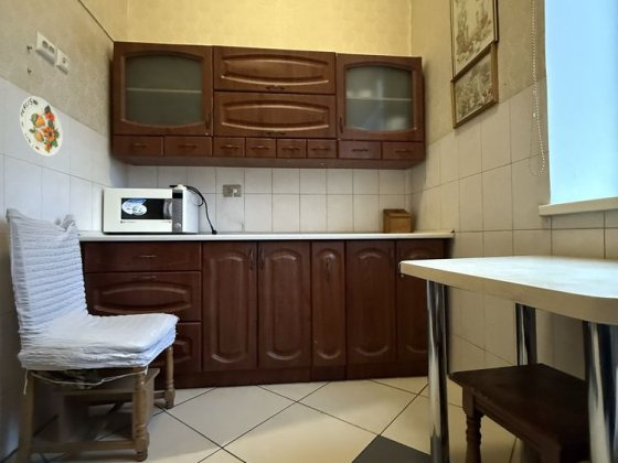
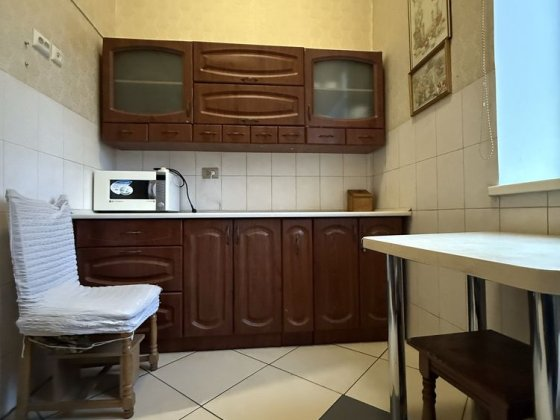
- decorative plate [19,96,64,157]
